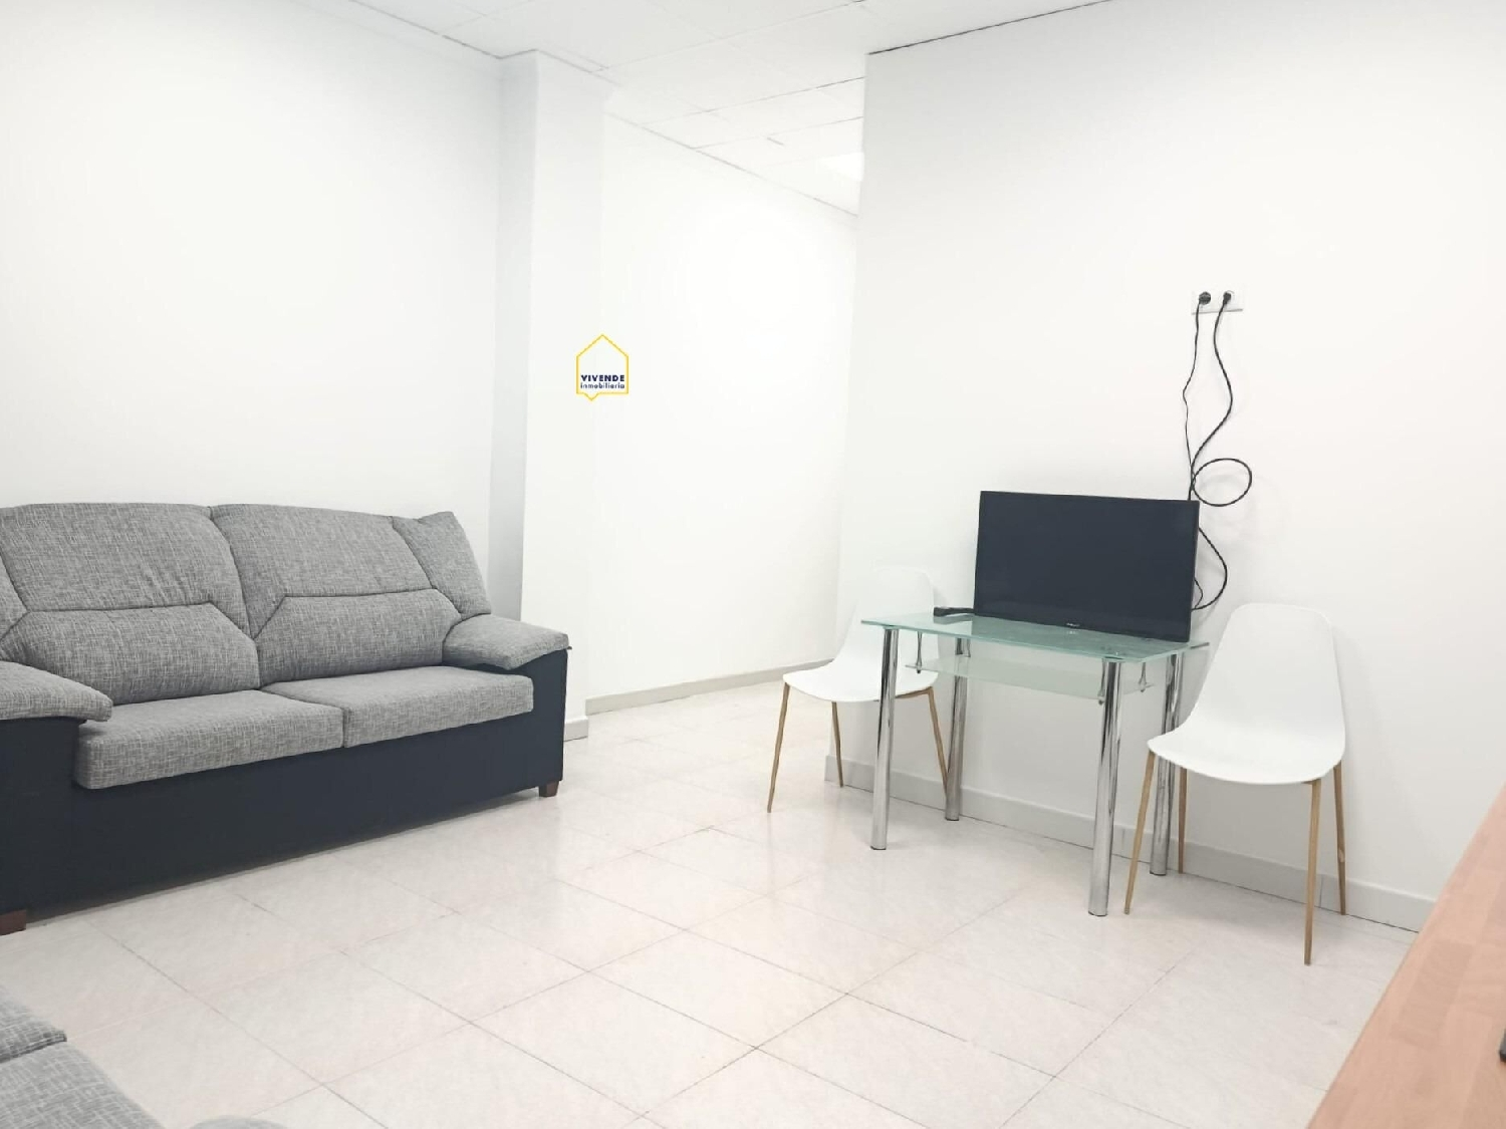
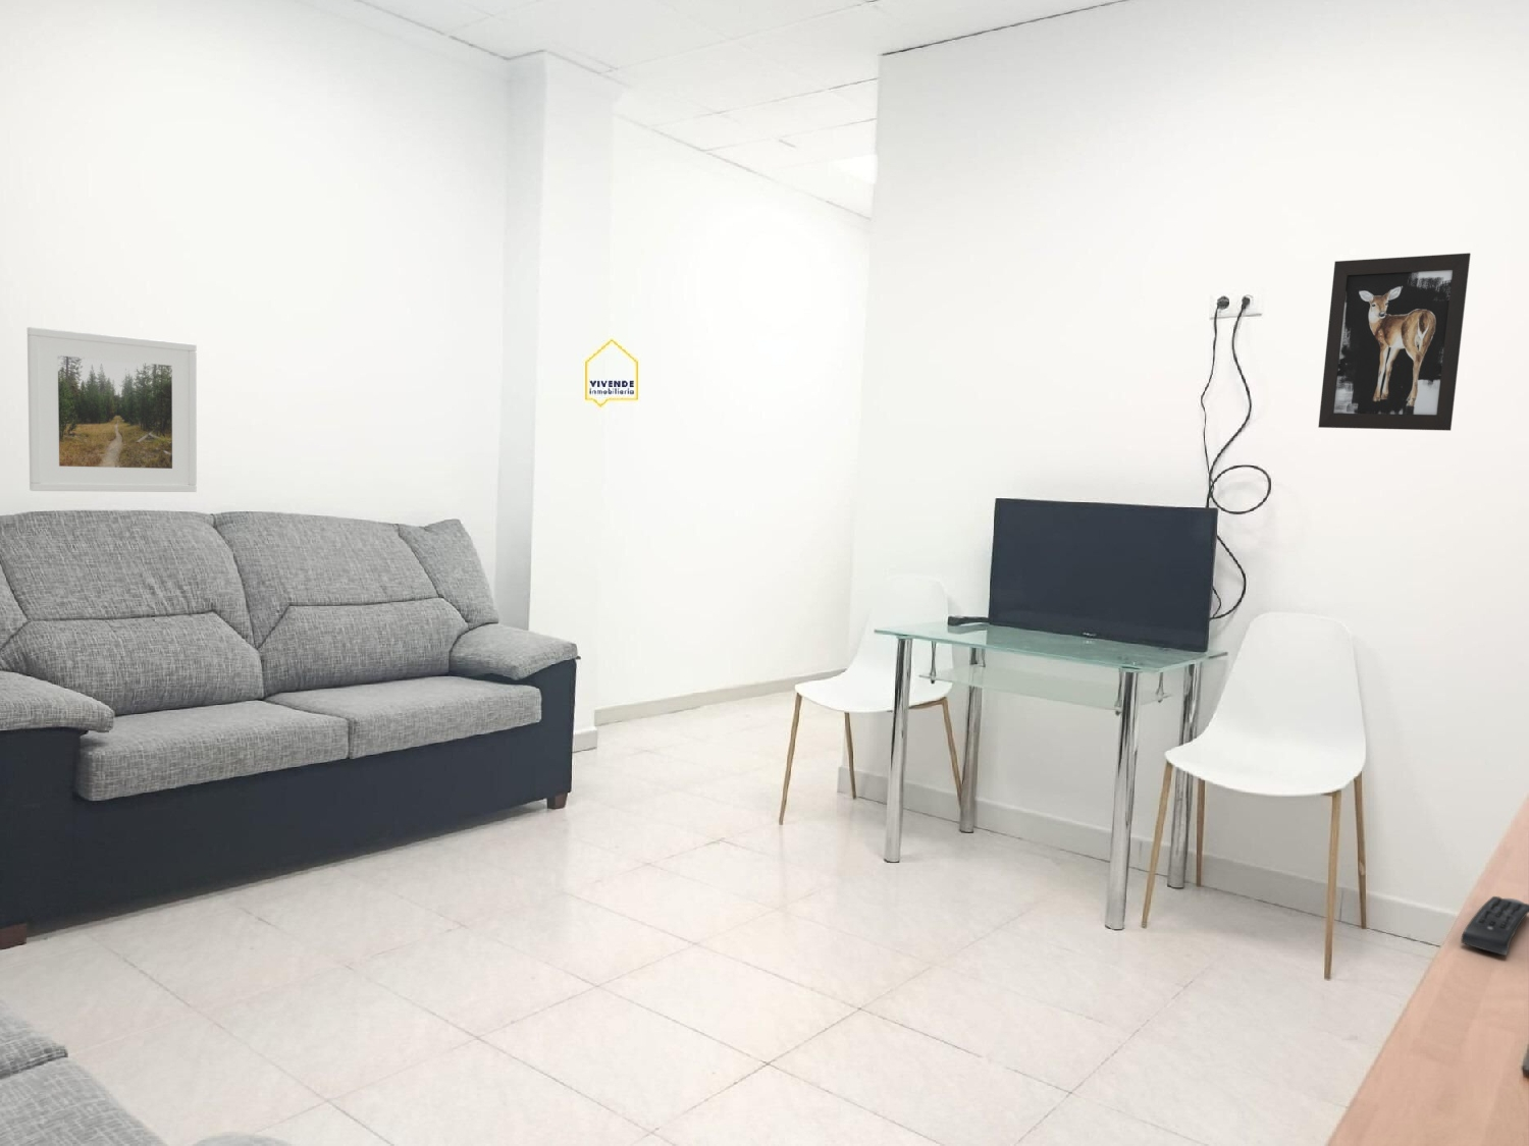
+ remote control [1459,896,1529,957]
+ wall art [1317,252,1472,432]
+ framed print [26,326,197,494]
